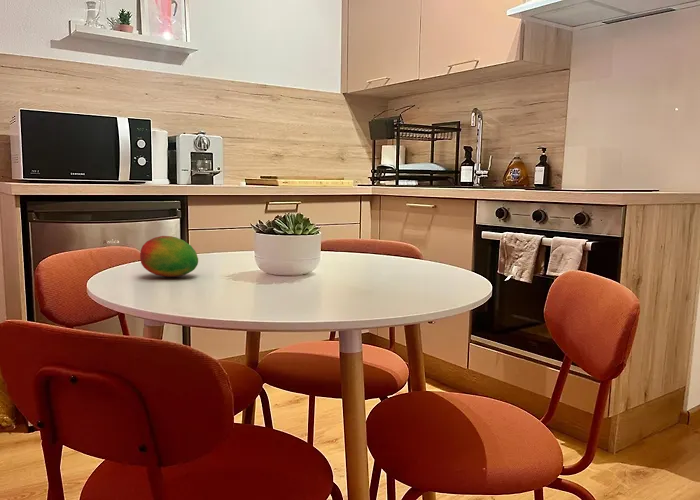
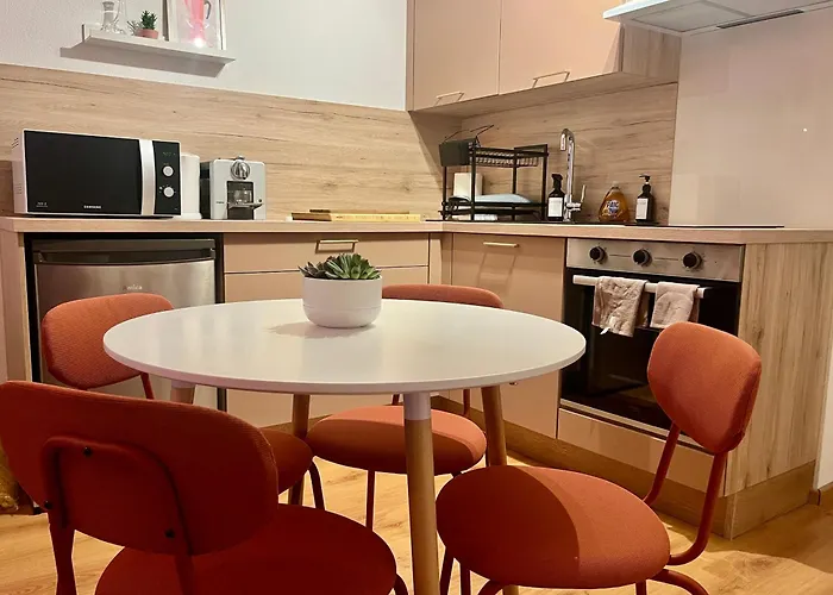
- fruit [139,235,199,278]
